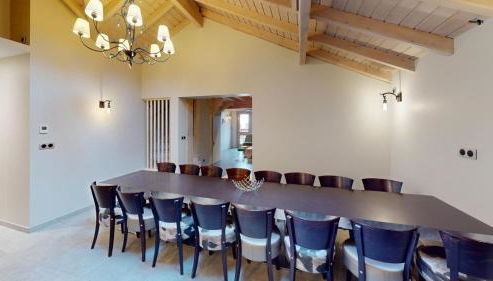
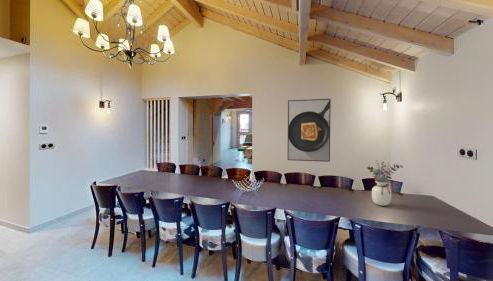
+ bouquet [366,156,404,207]
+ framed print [287,98,332,163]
